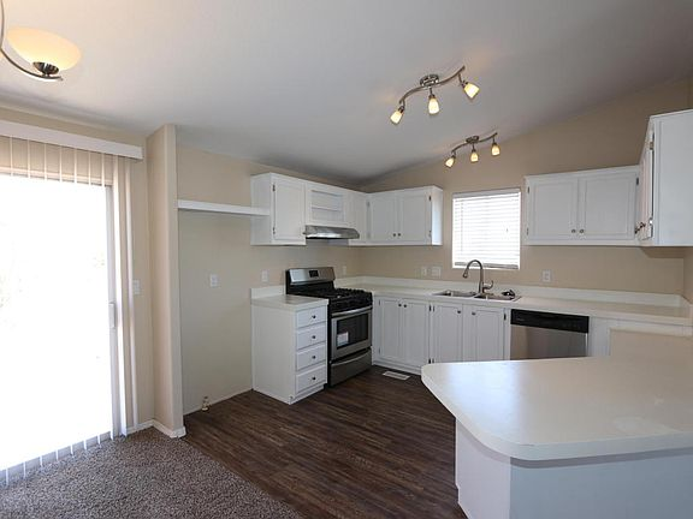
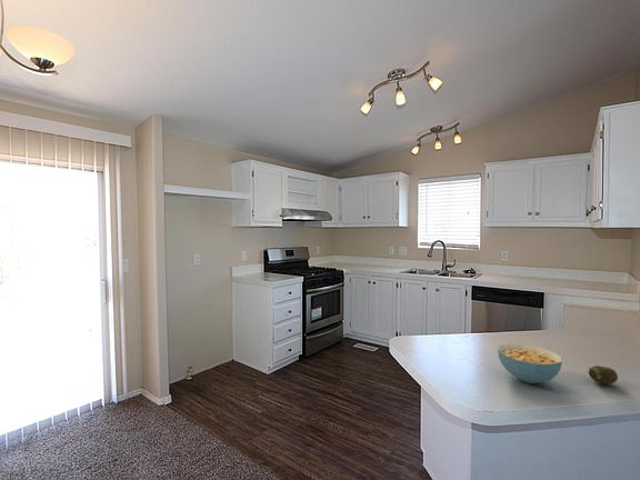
+ fruit [588,364,619,384]
+ cereal bowl [497,343,563,384]
